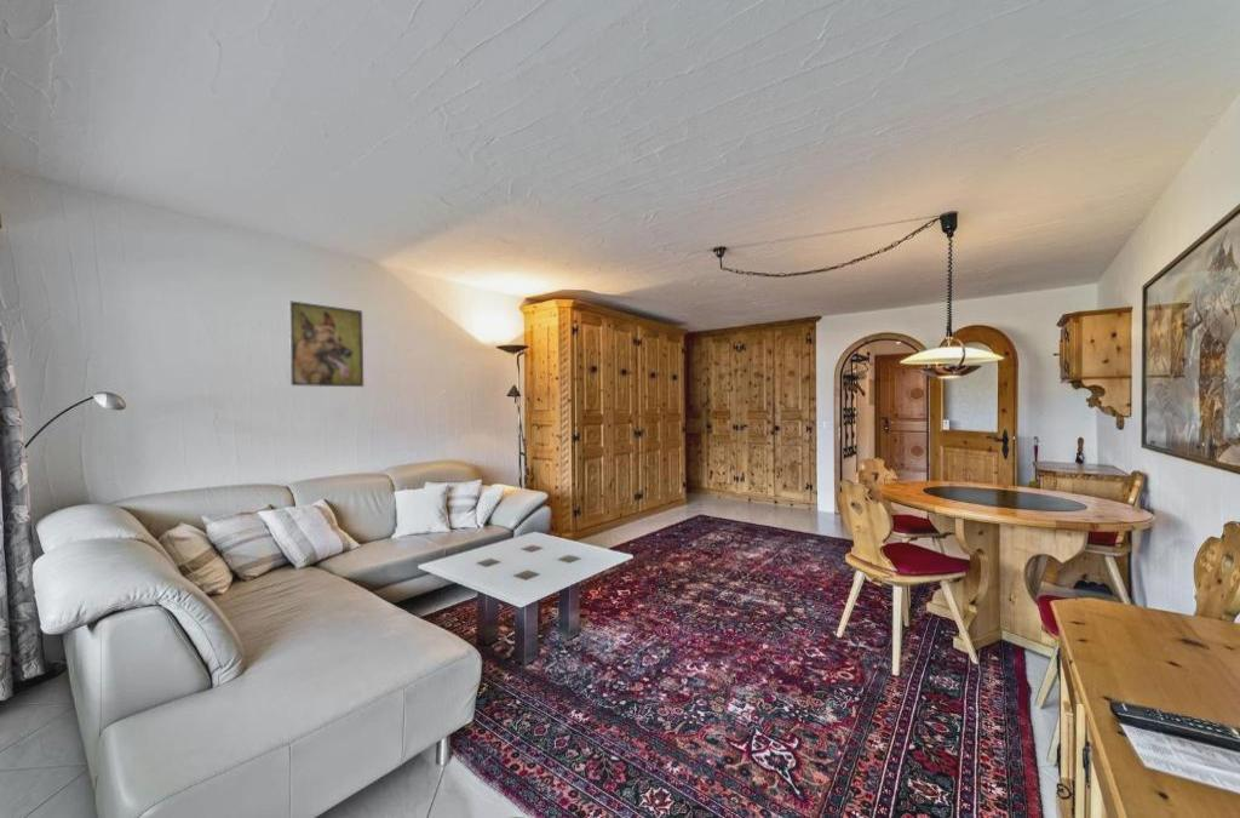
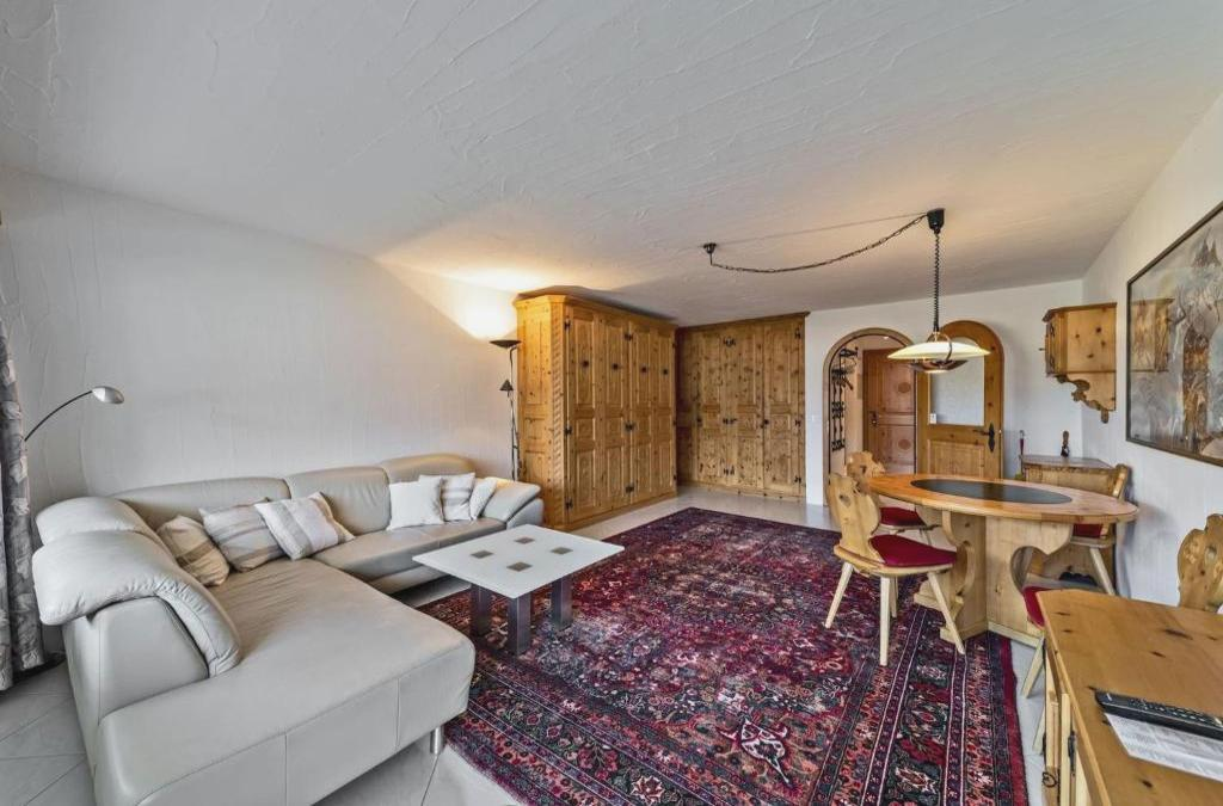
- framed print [288,301,364,388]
